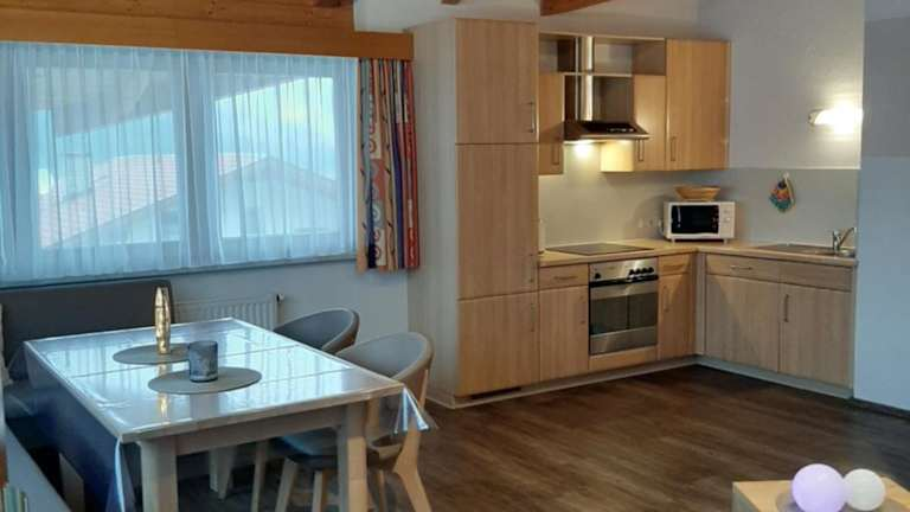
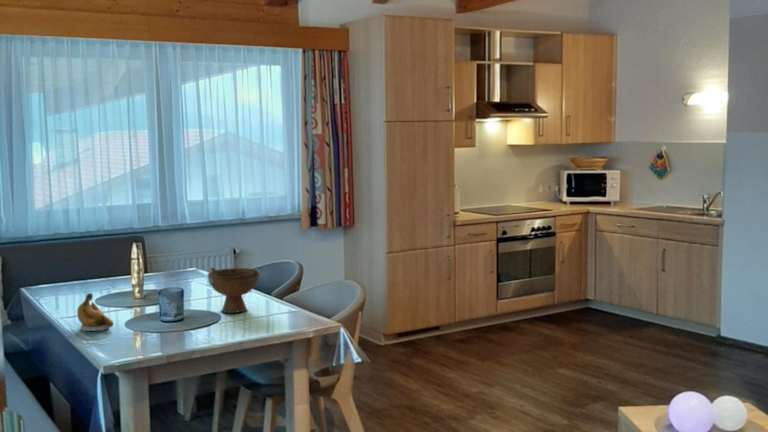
+ banana [76,292,115,332]
+ bowl [206,267,260,314]
